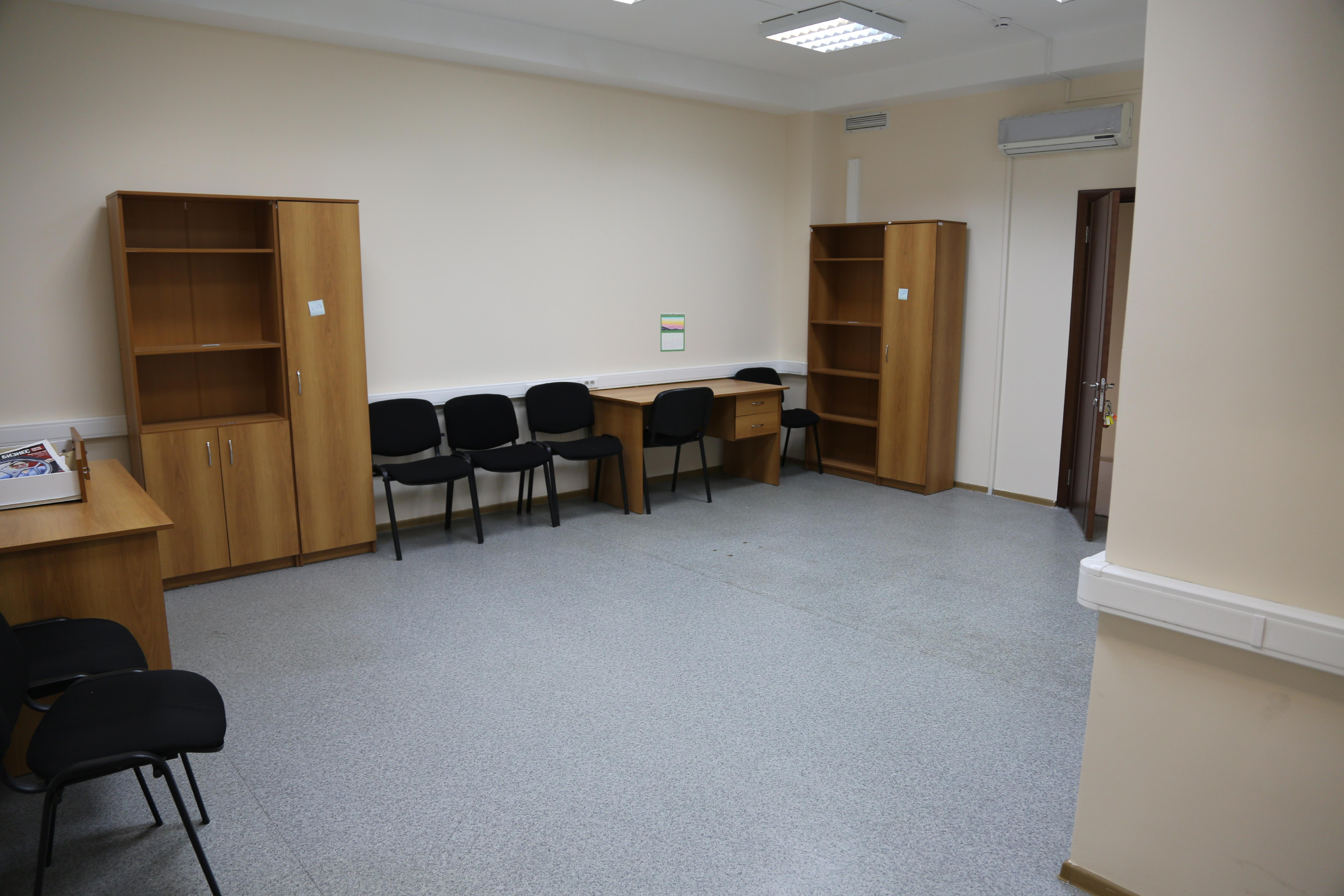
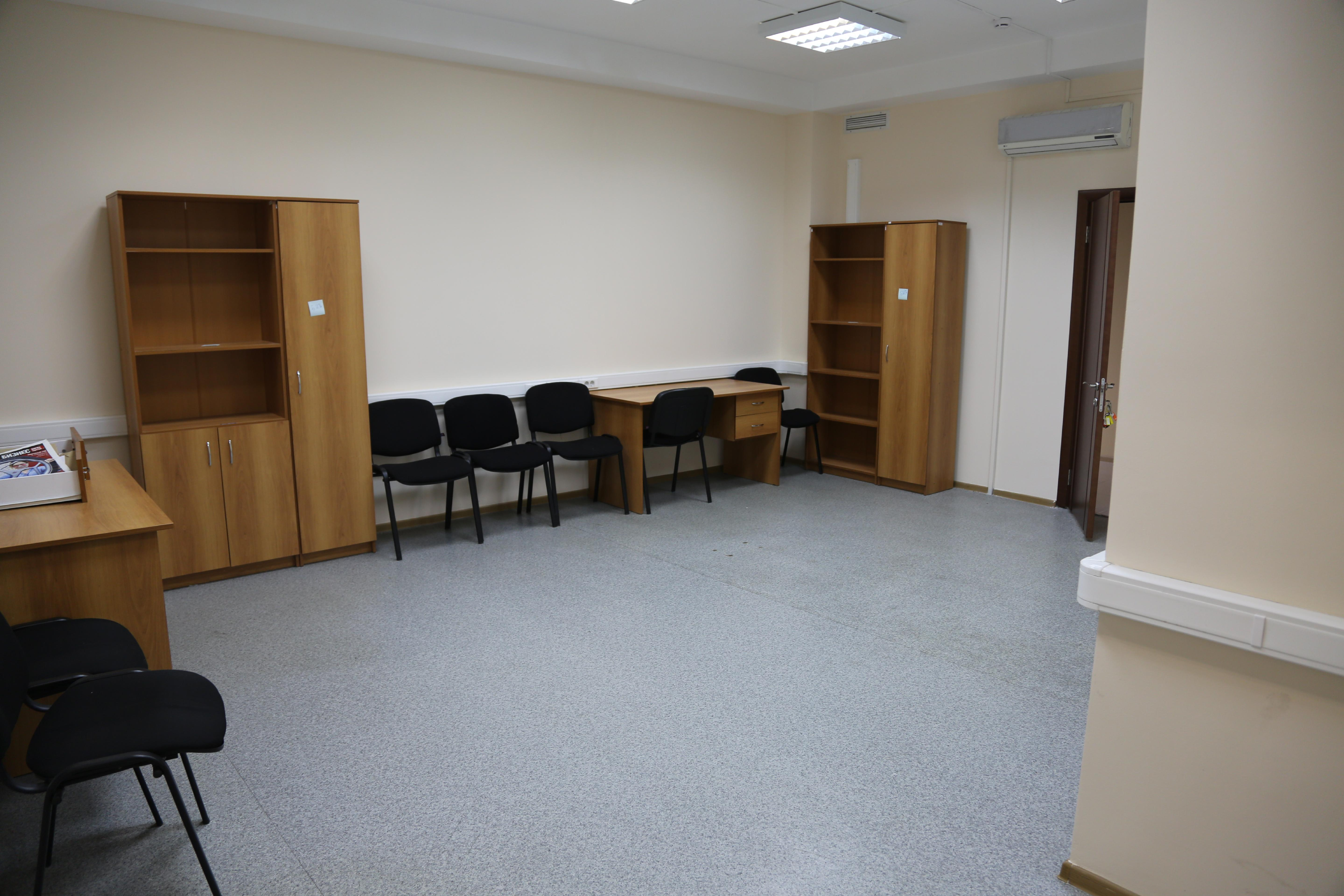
- calendar [660,312,685,352]
